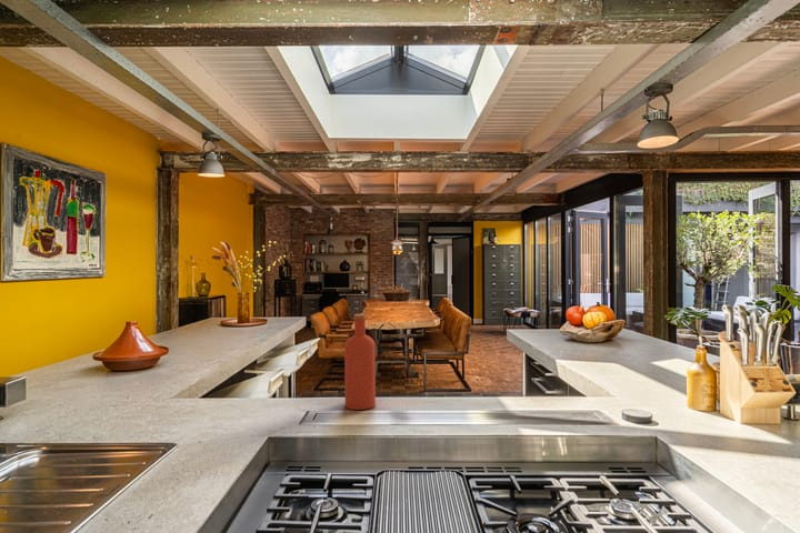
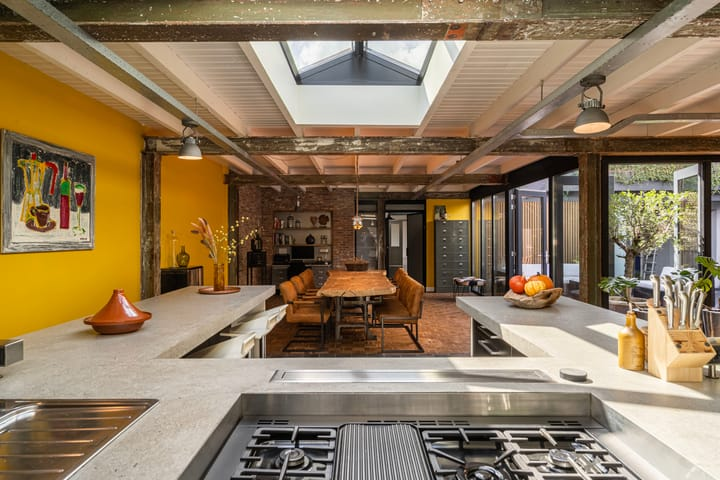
- bottle [343,313,377,411]
